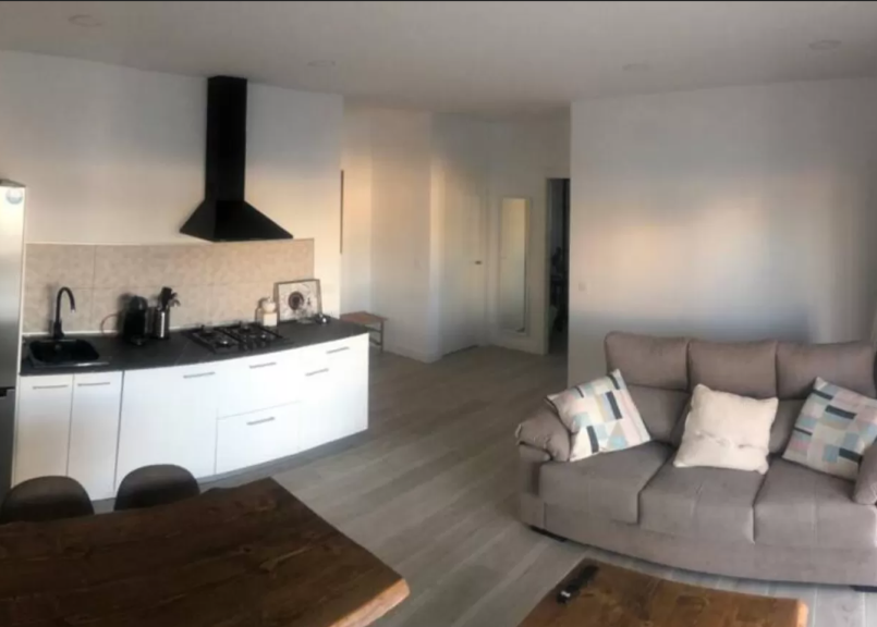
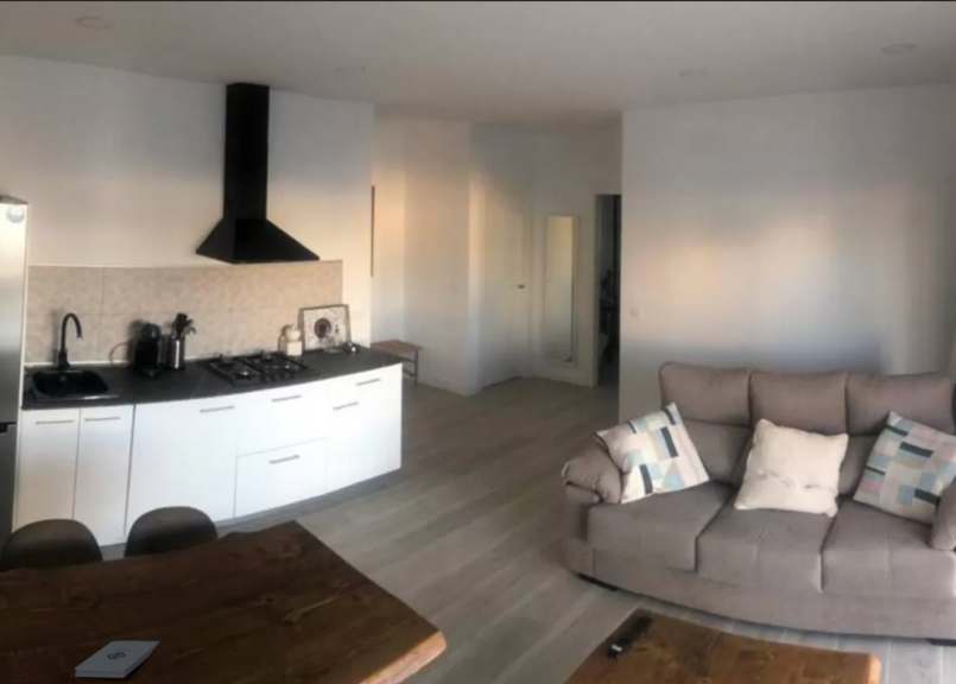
+ notepad [74,640,160,679]
